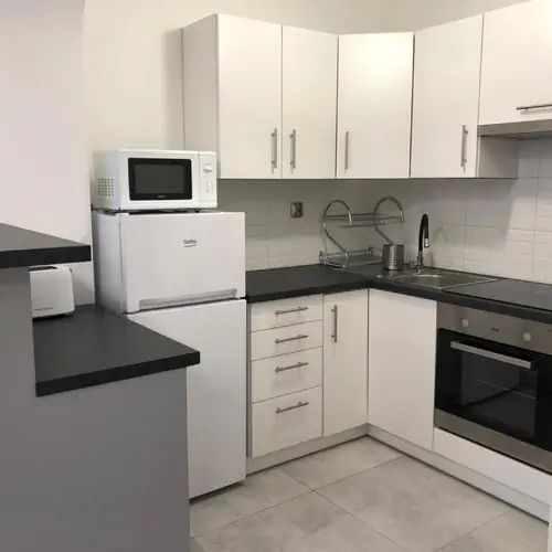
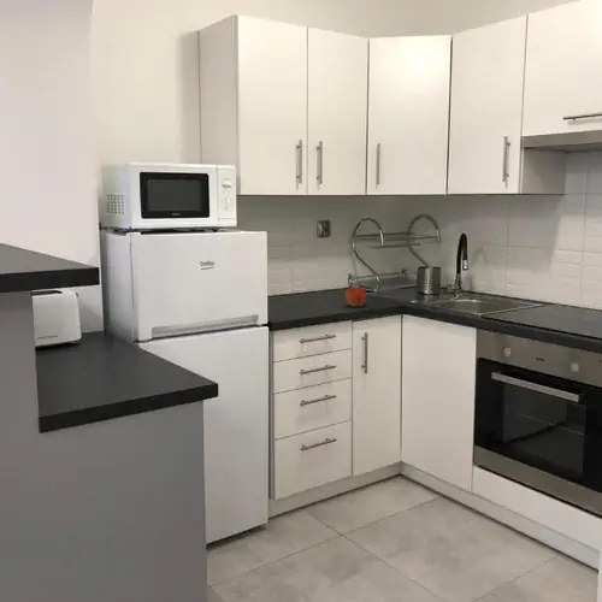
+ apple [344,285,367,307]
